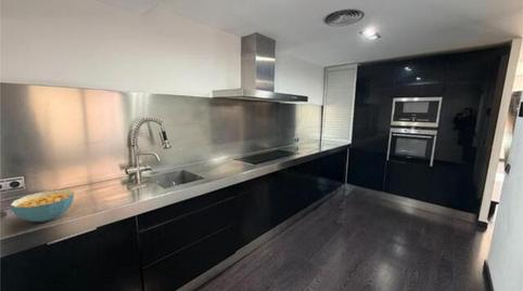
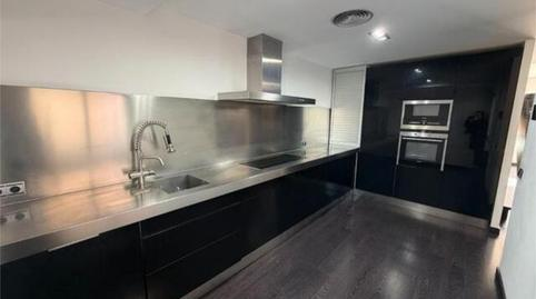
- cereal bowl [9,189,75,223]
